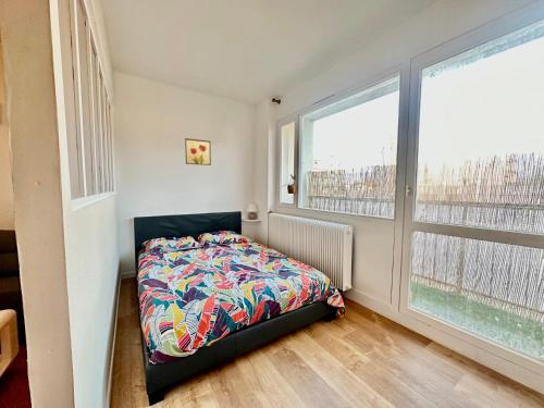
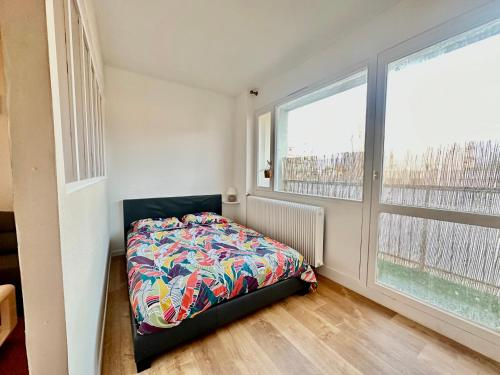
- wall art [184,137,212,166]
